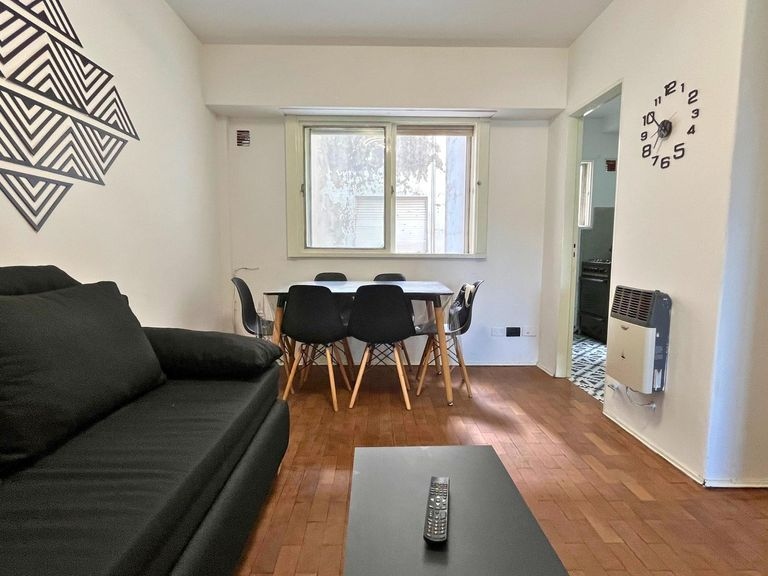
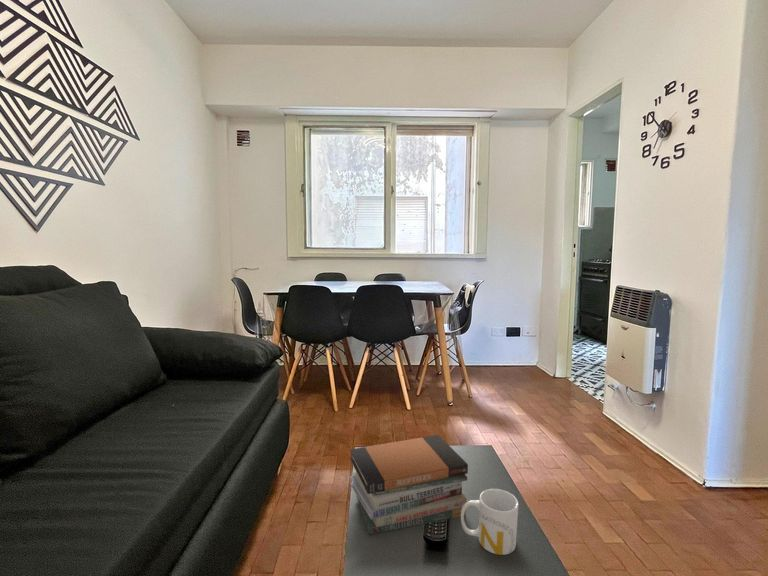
+ book stack [349,434,469,536]
+ mug [460,488,519,556]
